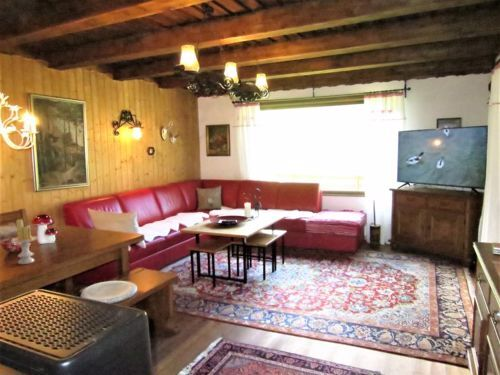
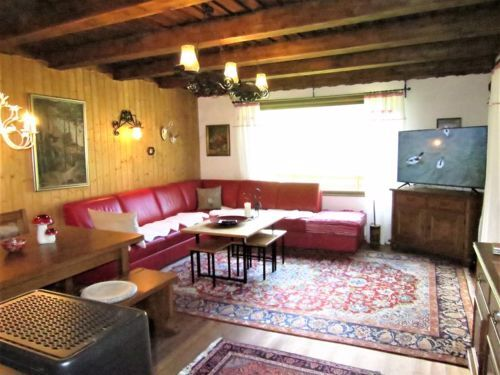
- candle [10,219,39,265]
